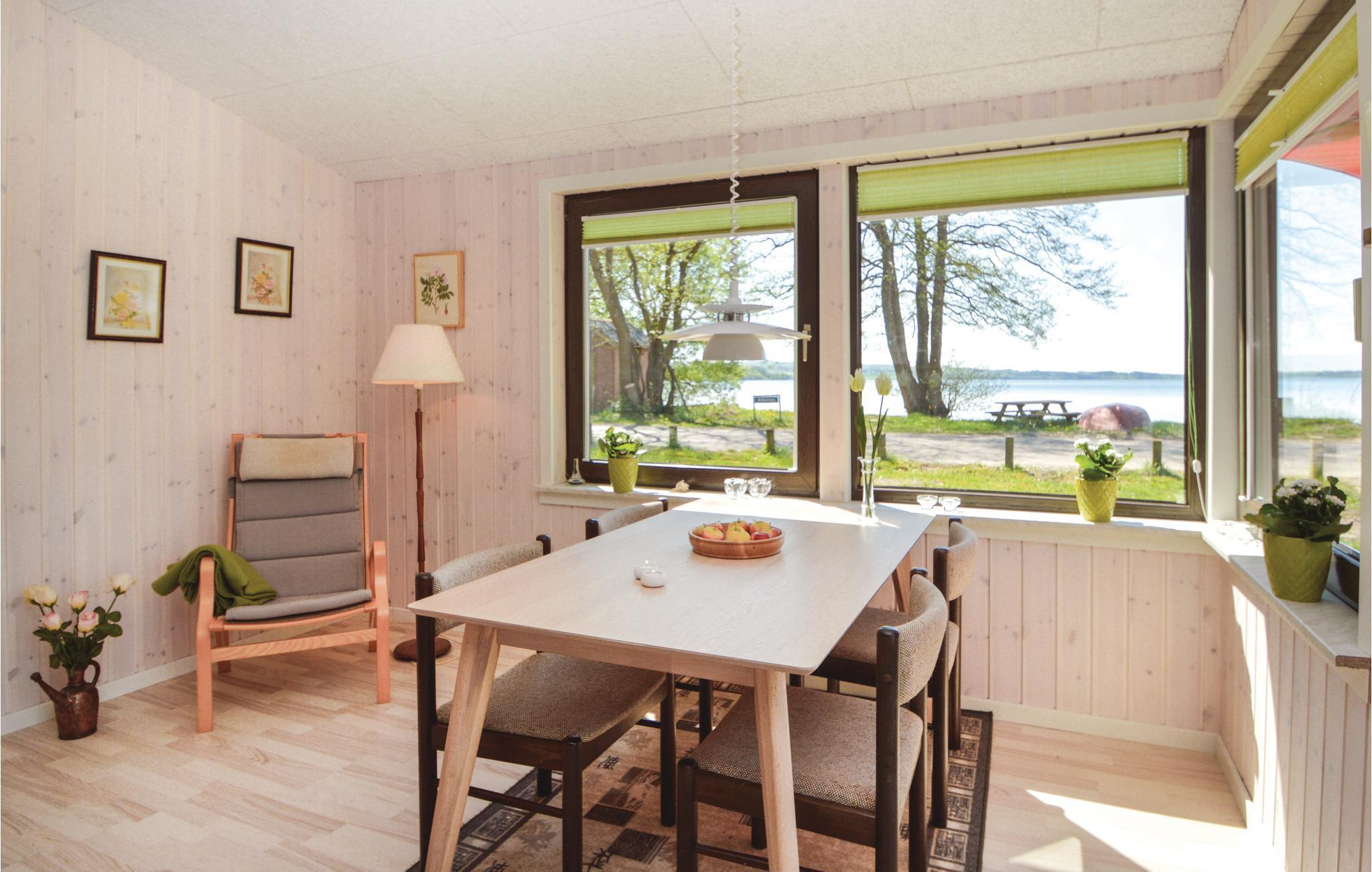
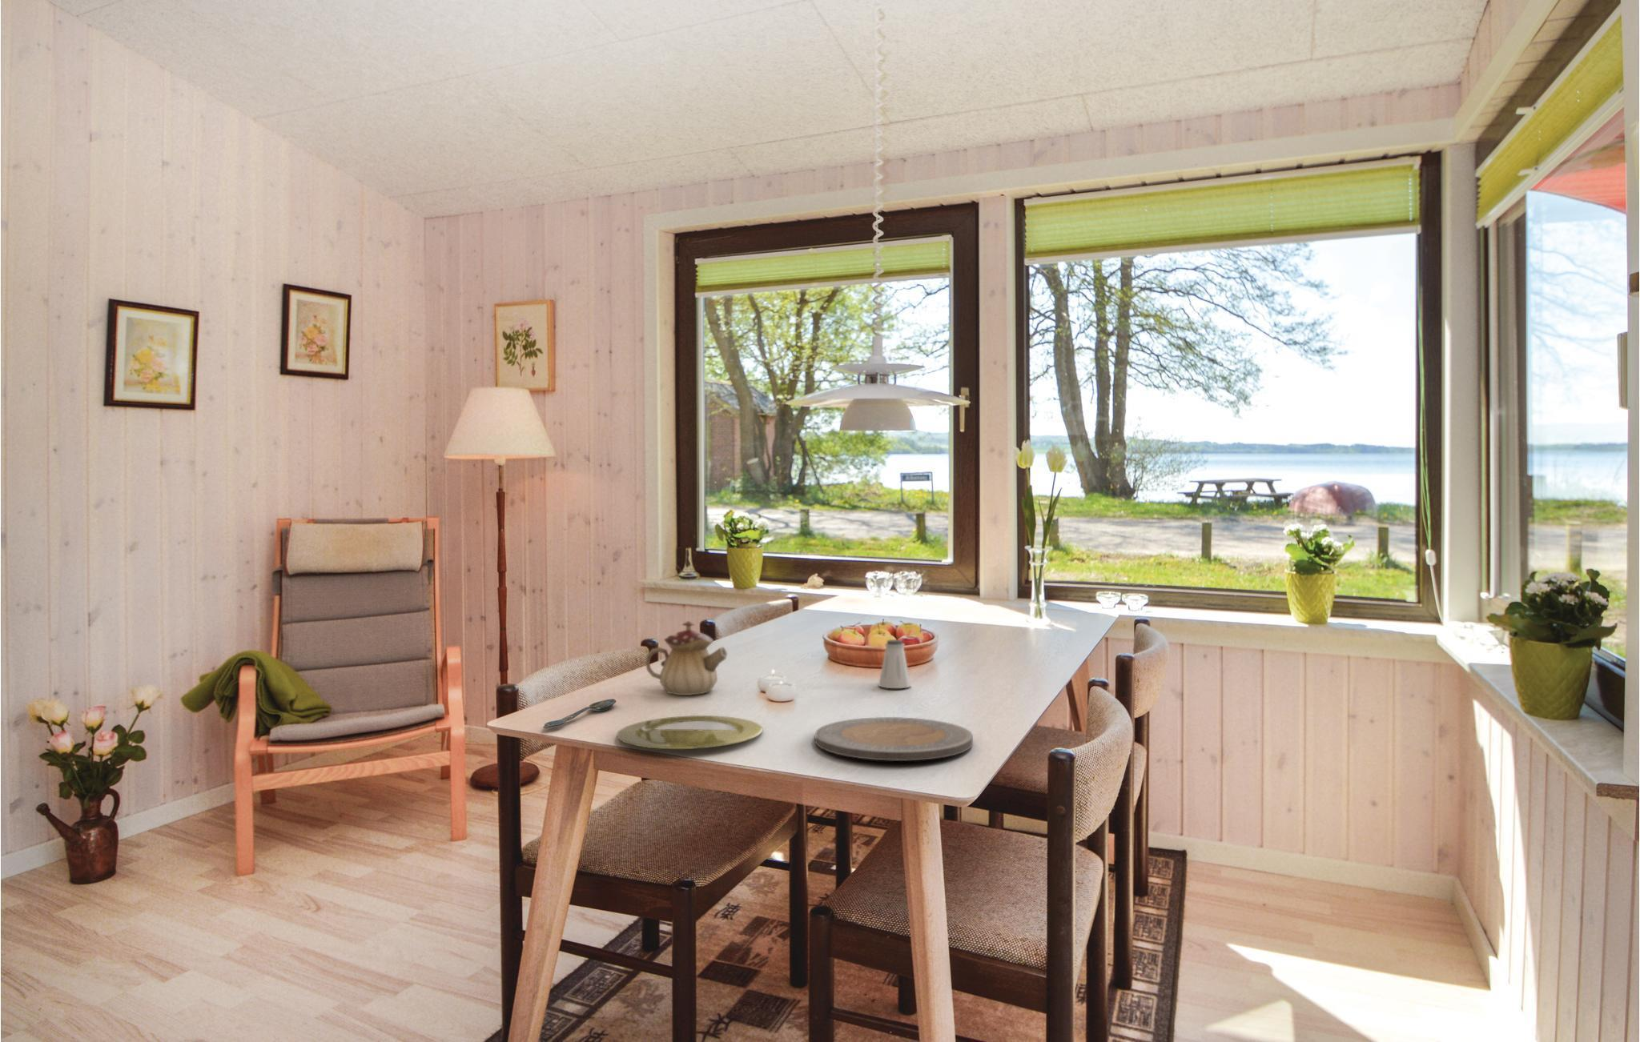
+ saltshaker [877,638,912,689]
+ teapot [644,620,729,695]
+ plate [616,715,763,750]
+ spoon [543,699,617,729]
+ plate [814,716,974,762]
